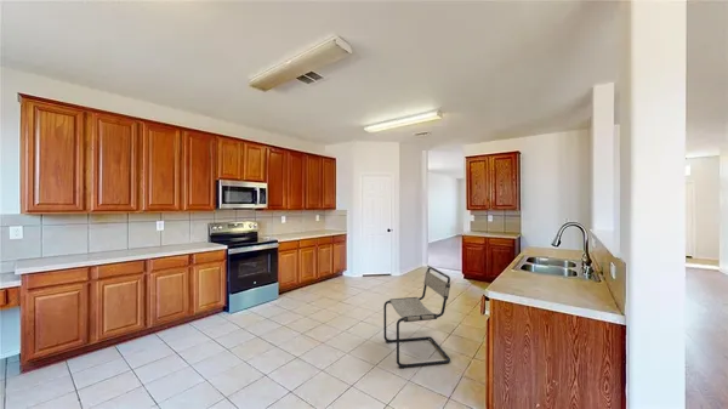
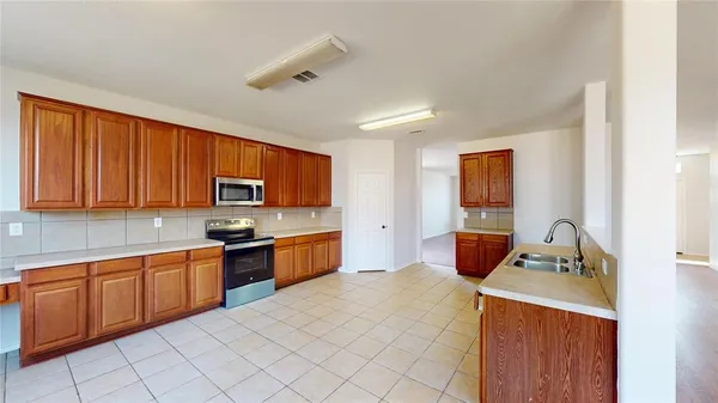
- chair [382,266,451,369]
